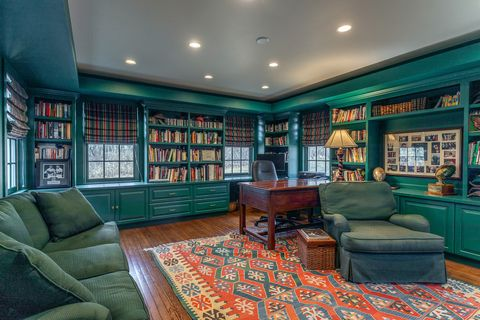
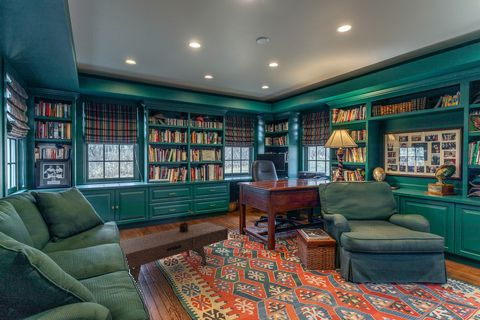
+ potted plant [178,209,196,233]
+ coffee table [119,220,229,284]
